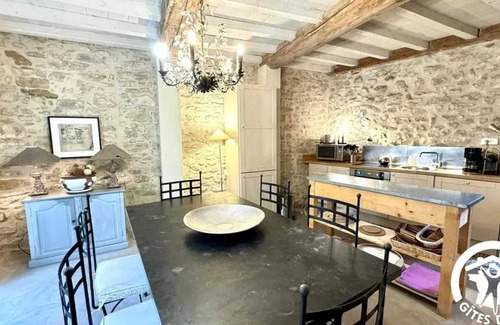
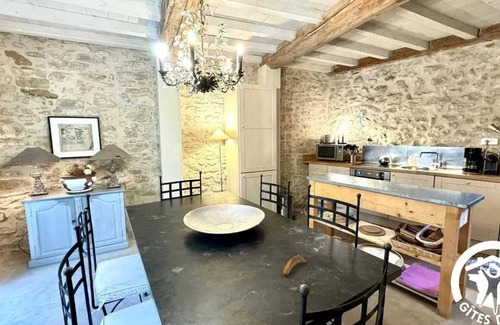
+ banana [282,255,308,276]
